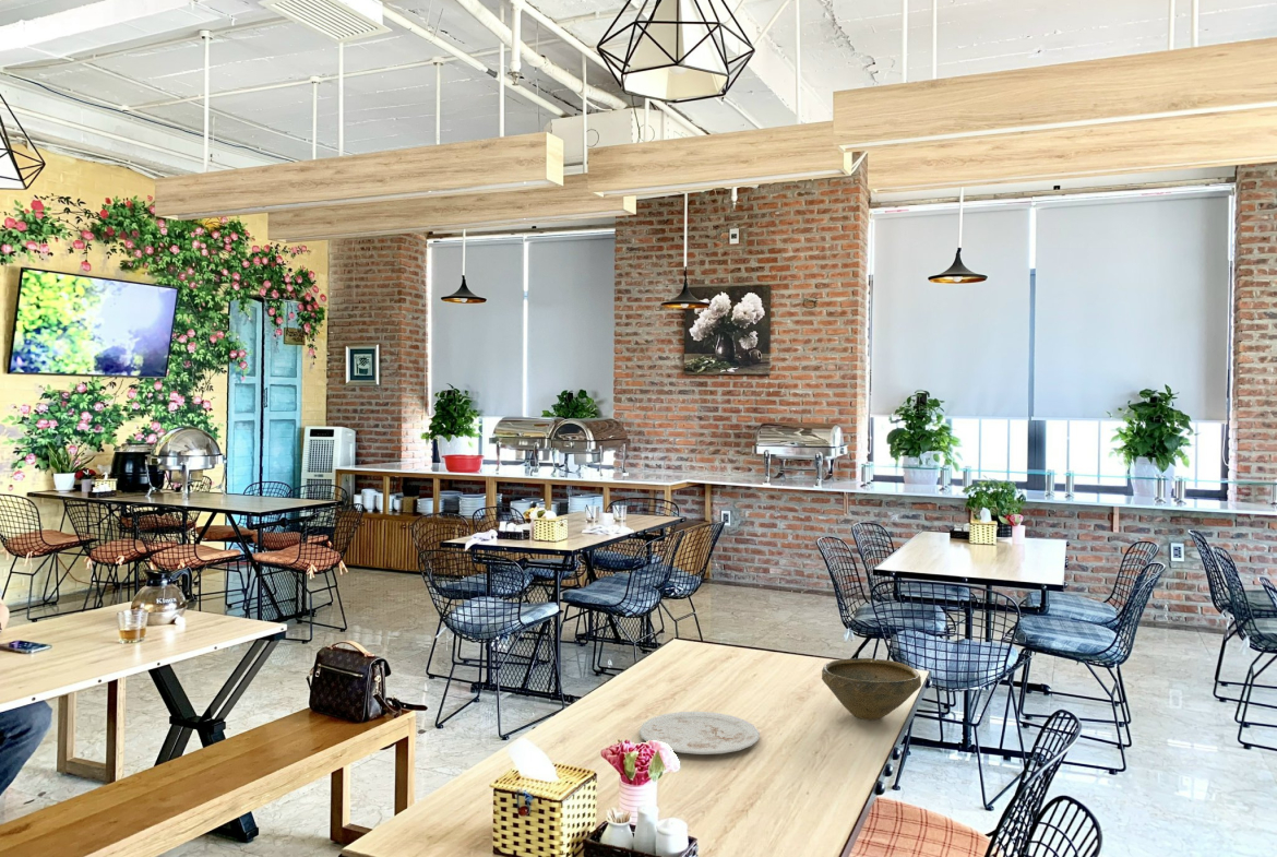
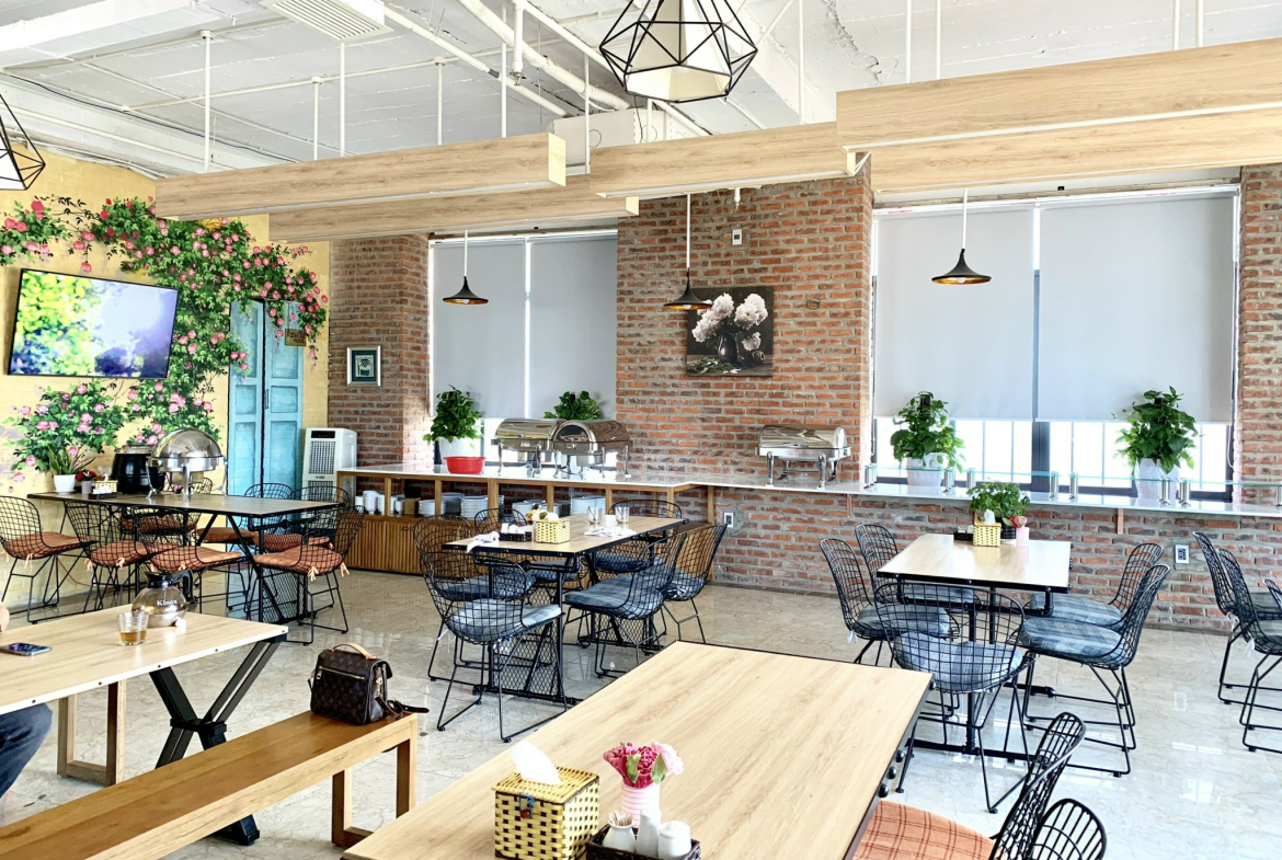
- bowl [821,657,922,721]
- plate [637,711,761,755]
